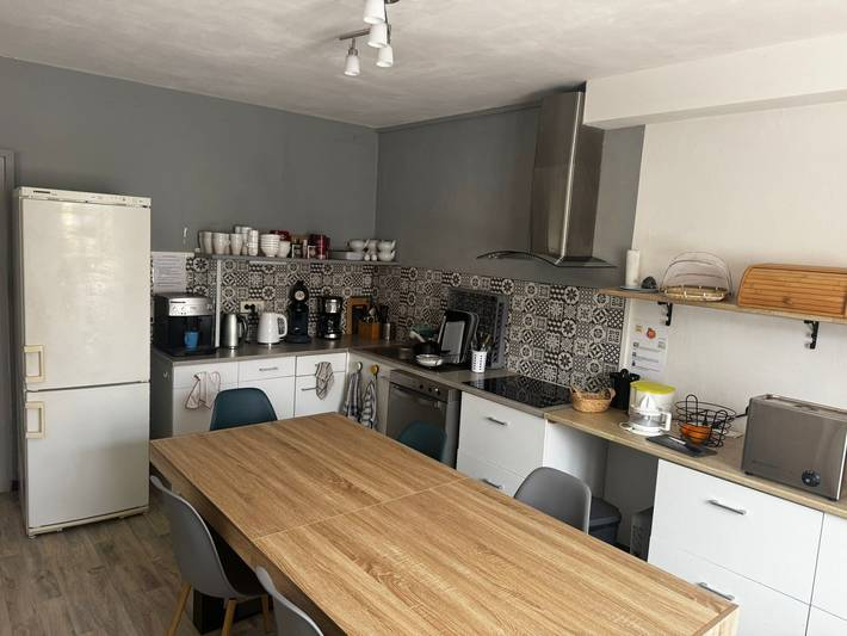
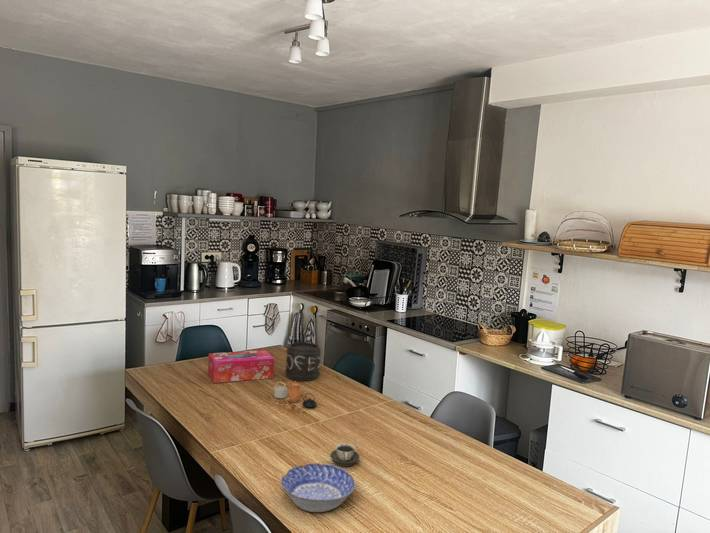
+ teapot [273,380,318,408]
+ cup [329,442,361,468]
+ tissue box [207,349,275,384]
+ bowl [280,462,356,513]
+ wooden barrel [284,341,322,382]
